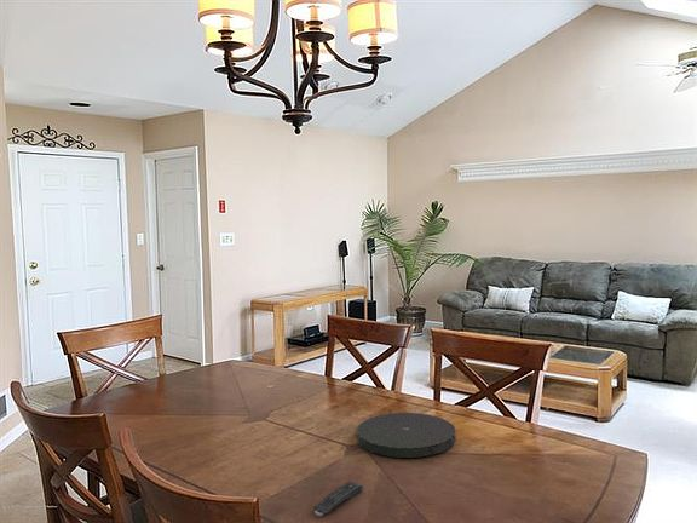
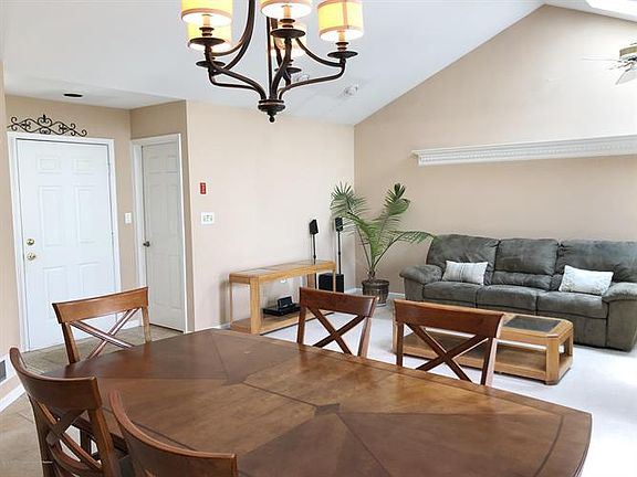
- remote control [313,481,364,517]
- plate [356,412,456,459]
